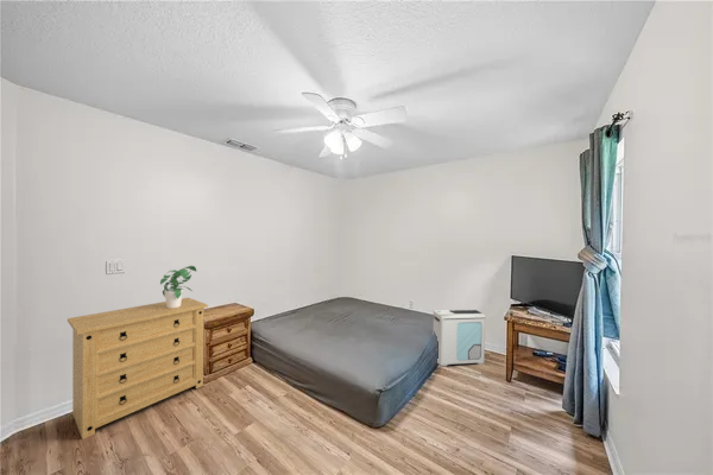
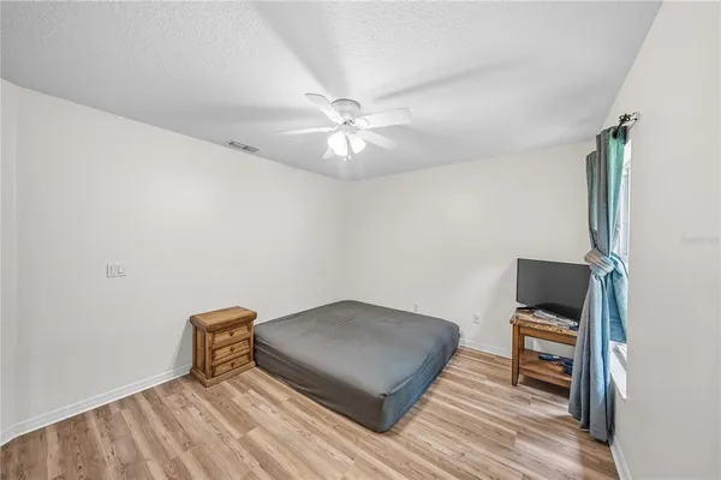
- dresser [67,297,209,441]
- potted plant [159,265,197,309]
- air purifier [433,309,486,367]
